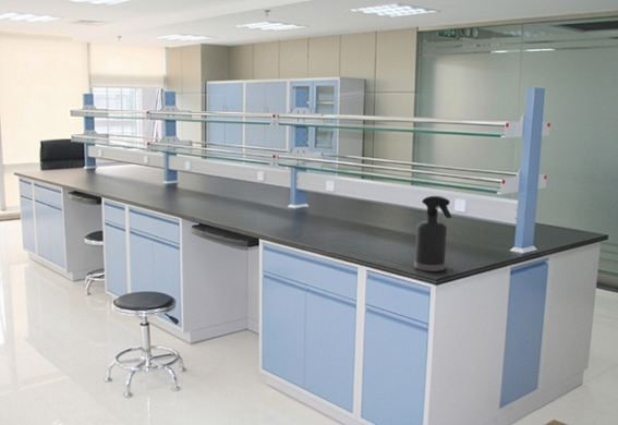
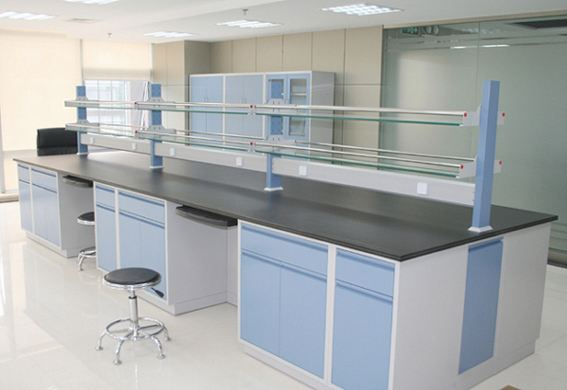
- spray bottle [413,195,452,272]
